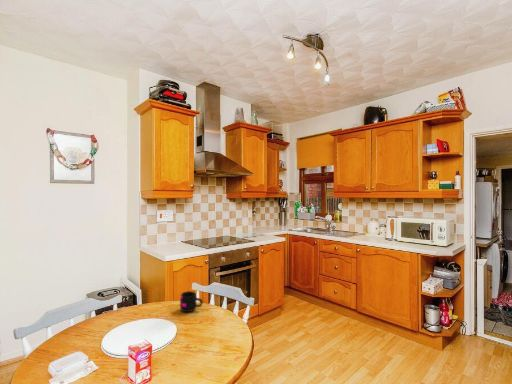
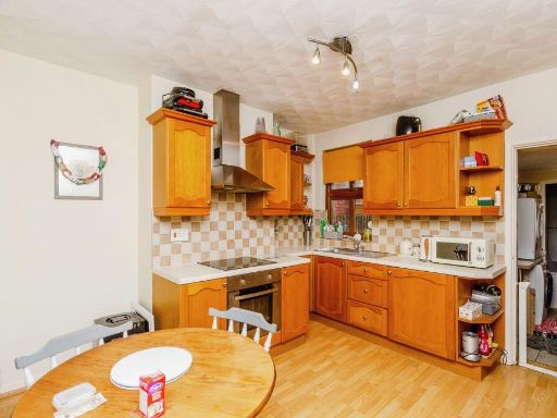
- mug [179,290,204,313]
